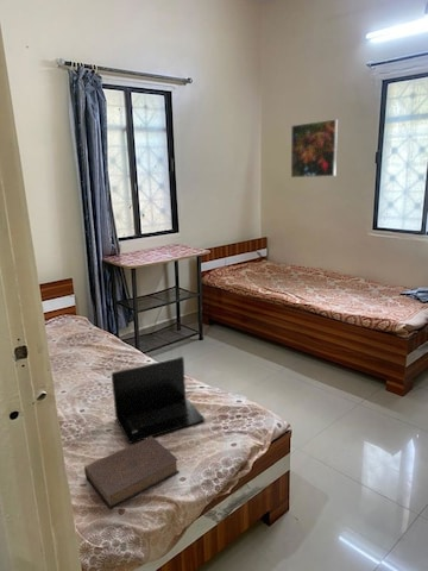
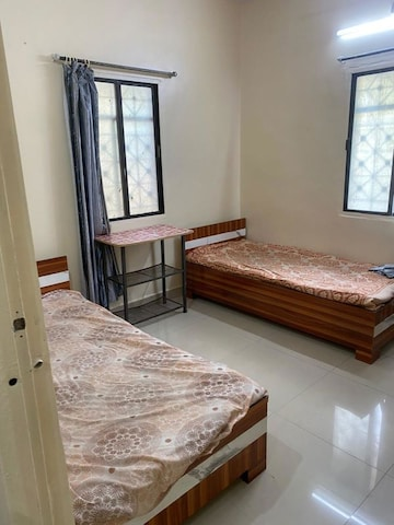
- laptop [111,356,206,445]
- book [83,437,181,510]
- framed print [290,118,339,178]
